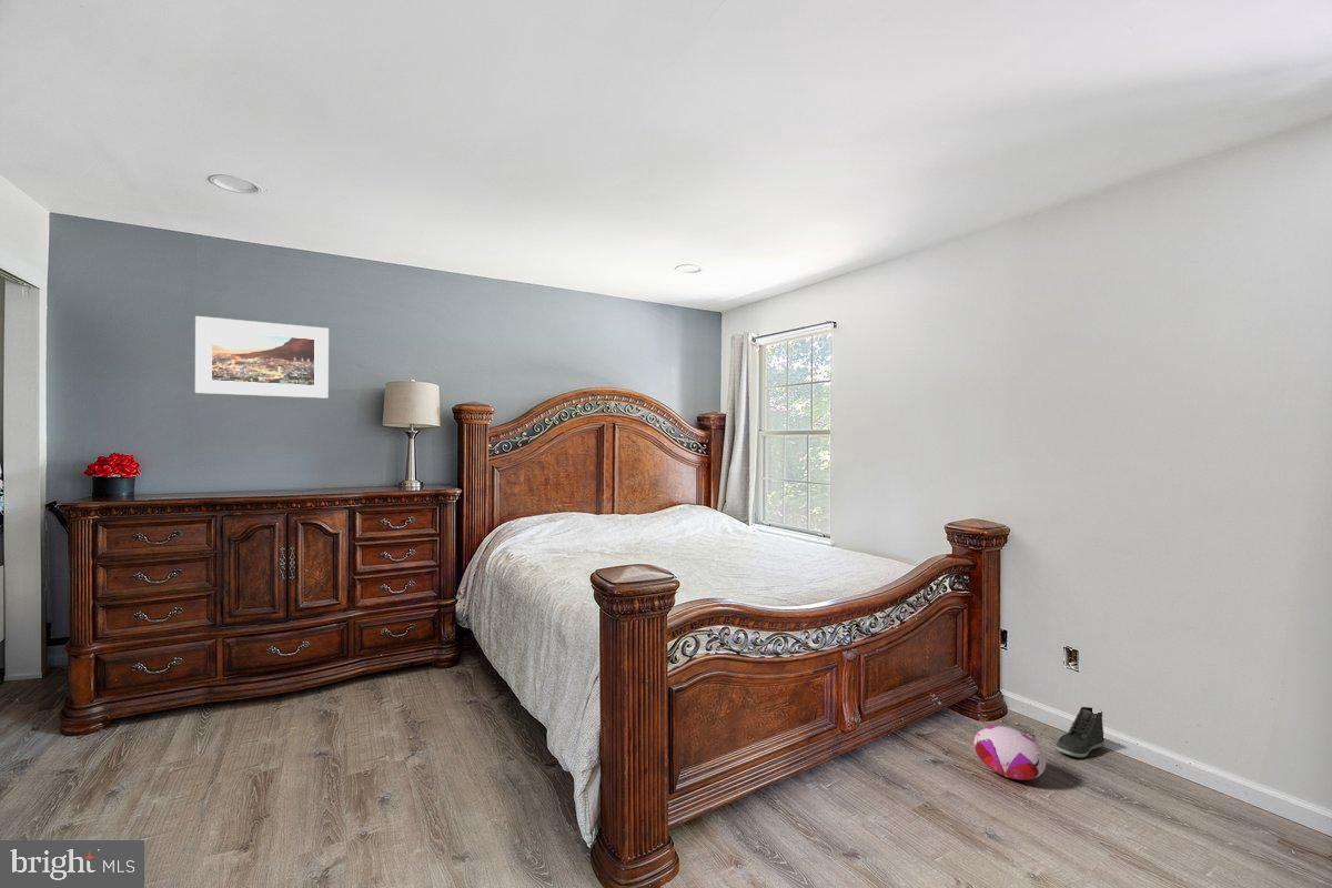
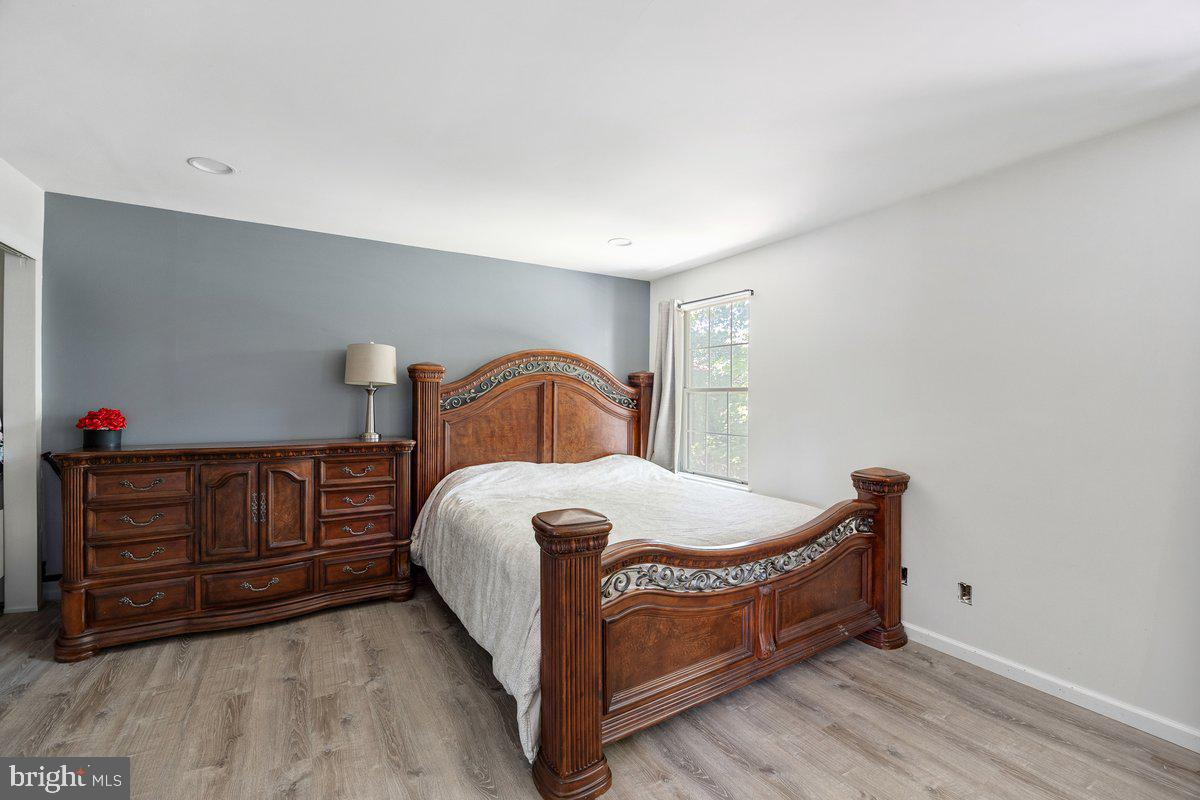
- plush toy [973,725,1047,781]
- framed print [194,315,330,400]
- sneaker [1054,706,1106,758]
